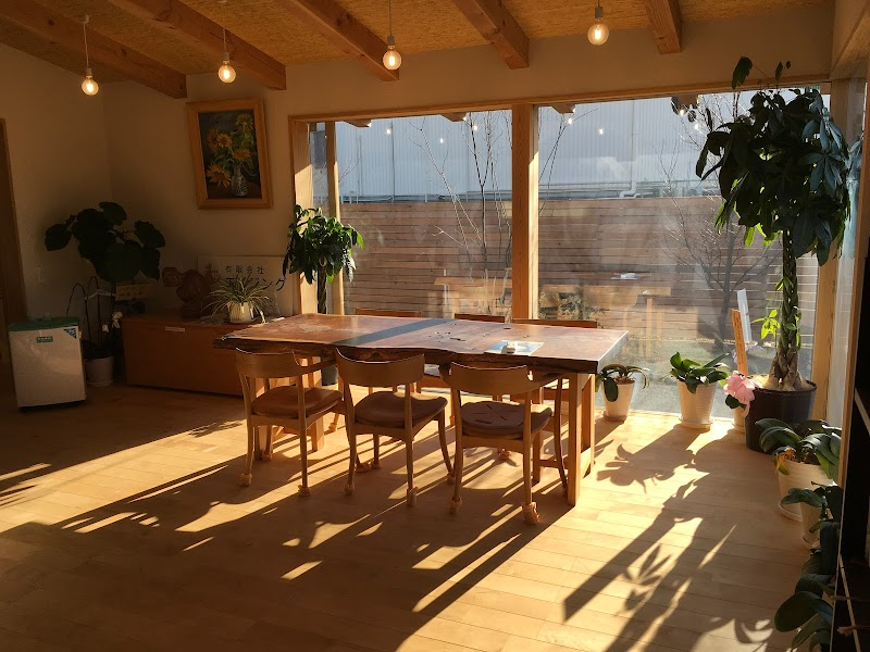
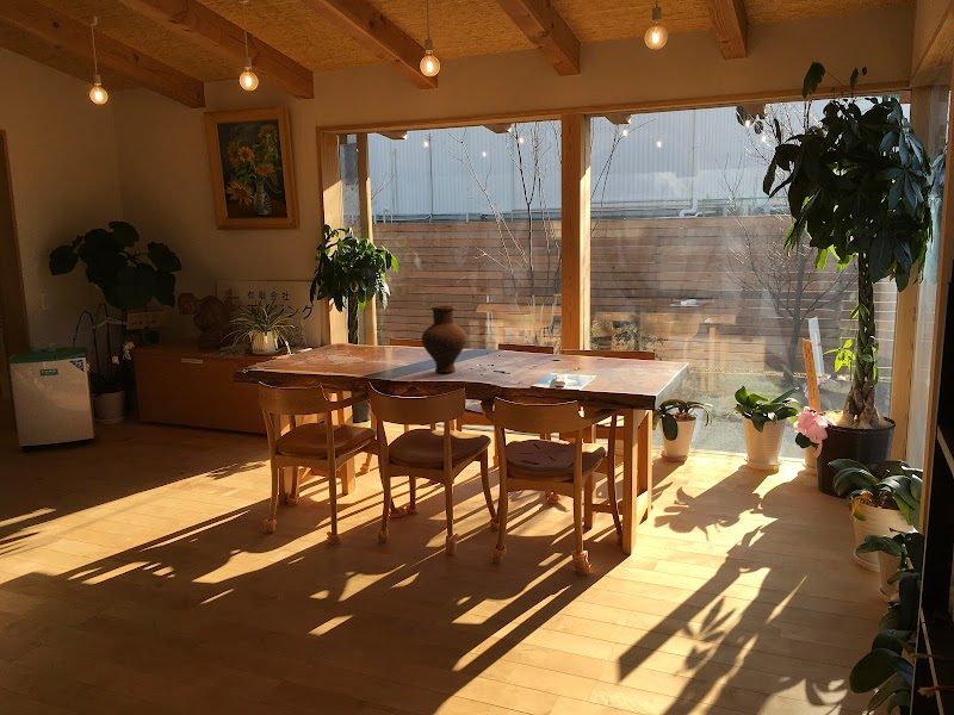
+ vase [421,305,467,374]
